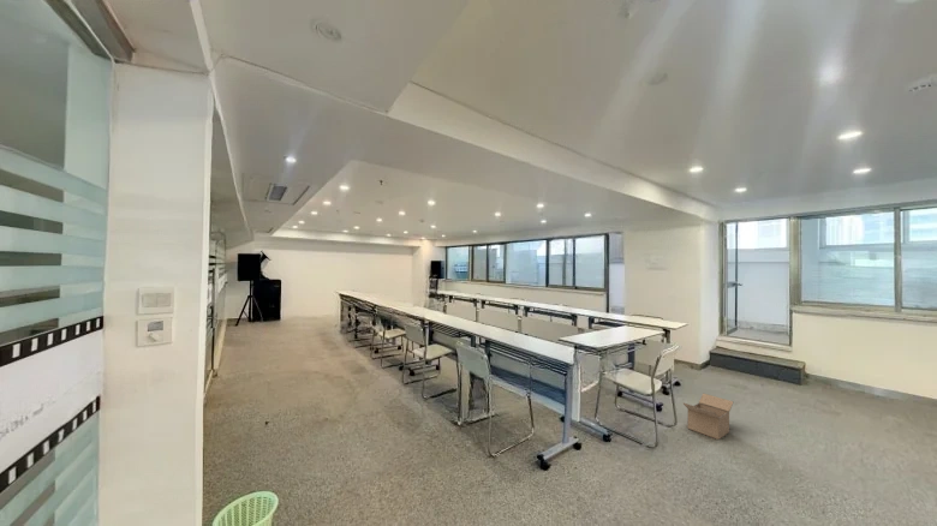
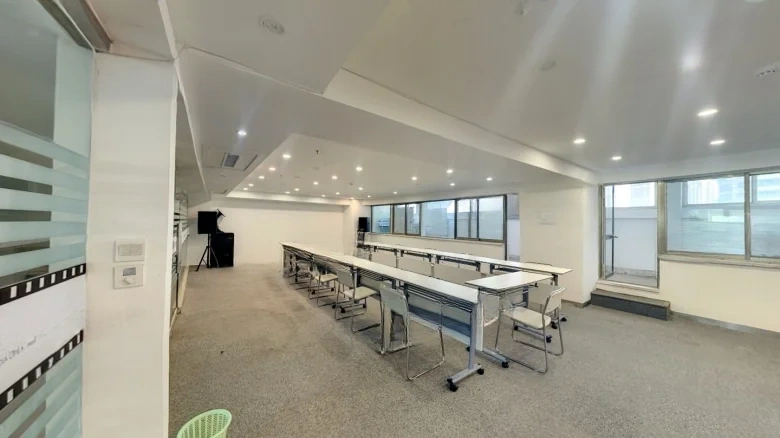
- box [682,393,734,441]
